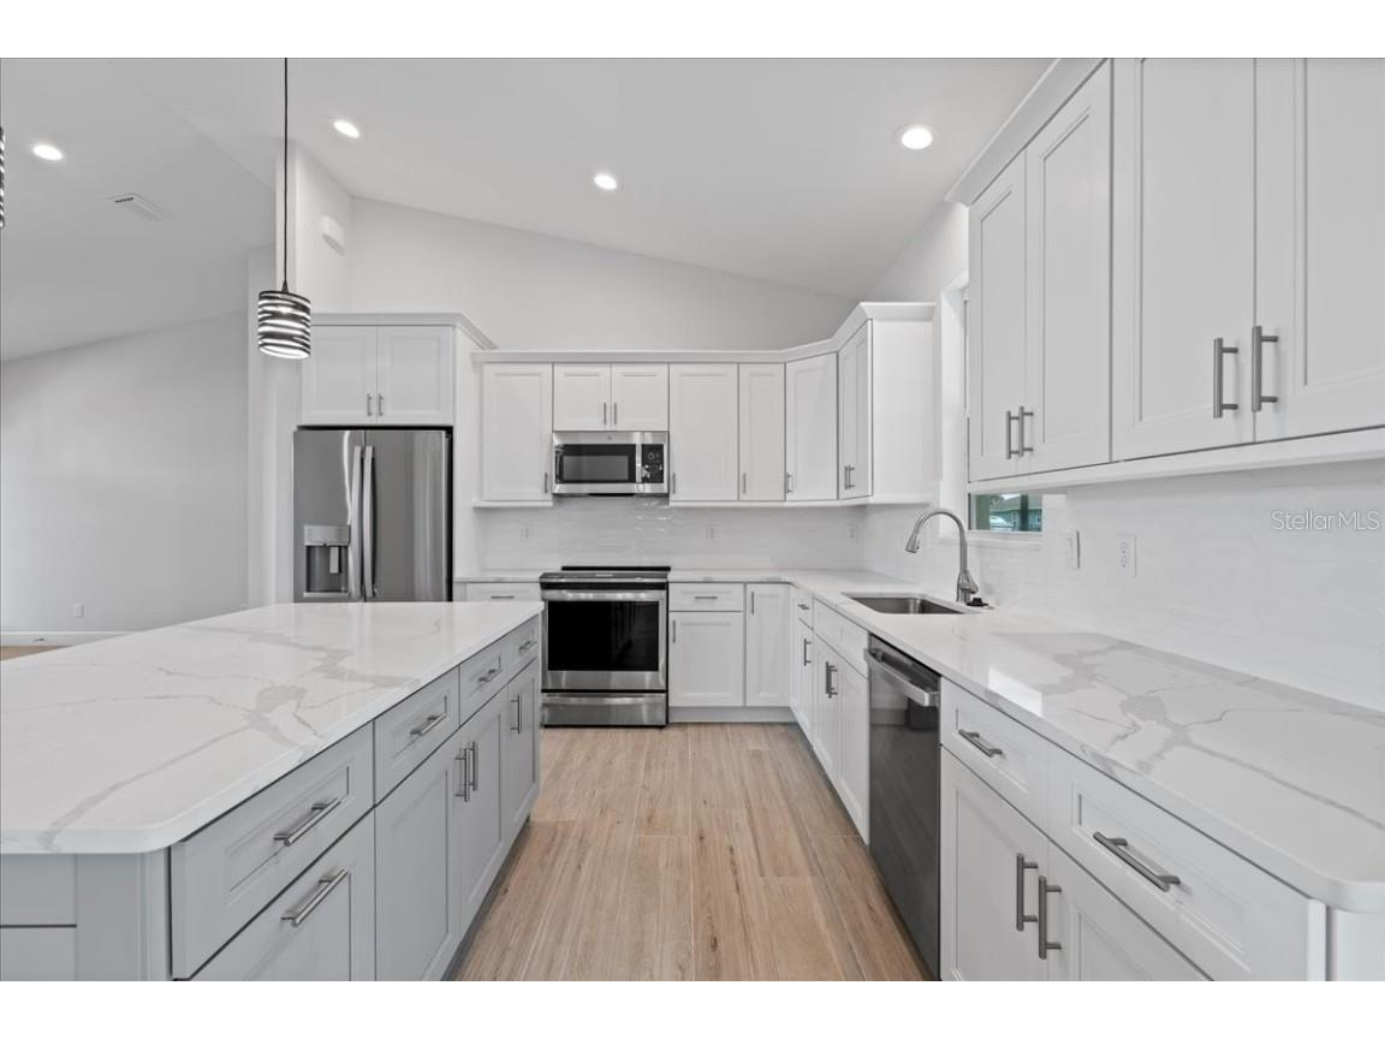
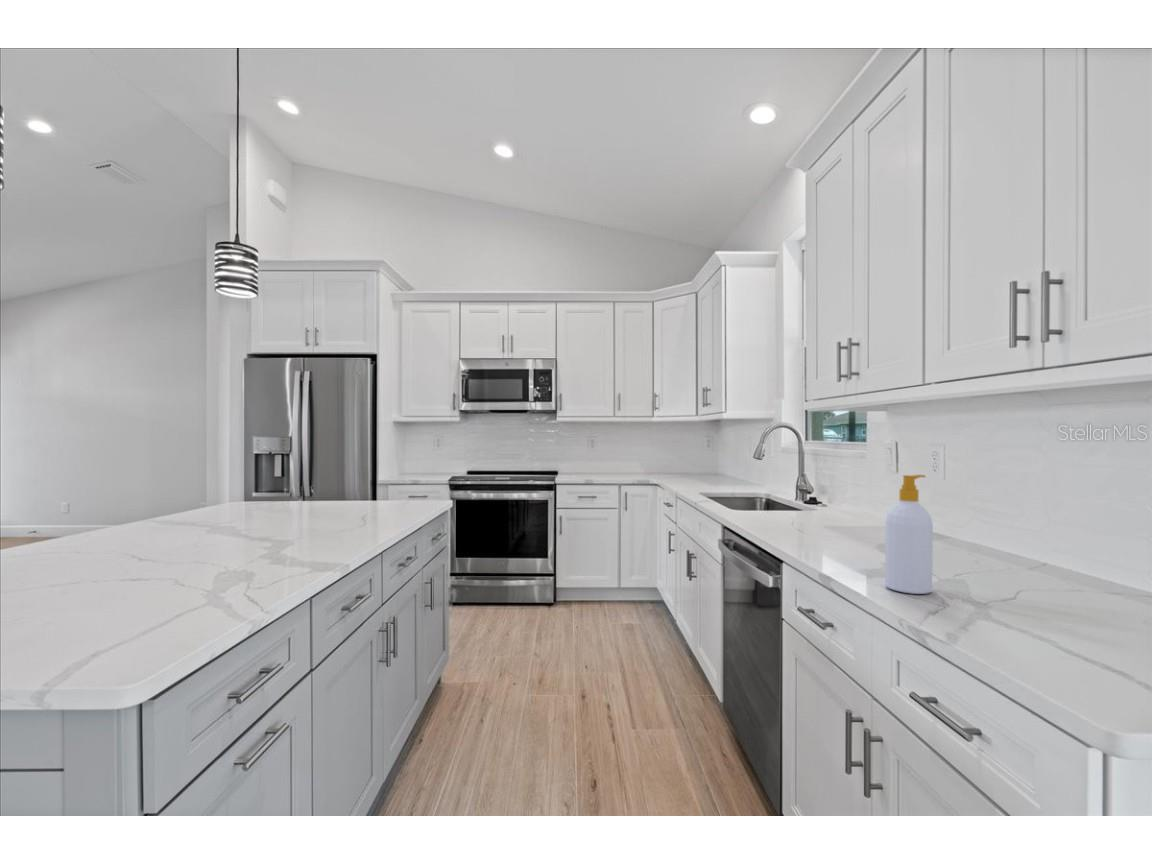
+ soap bottle [884,474,934,595]
